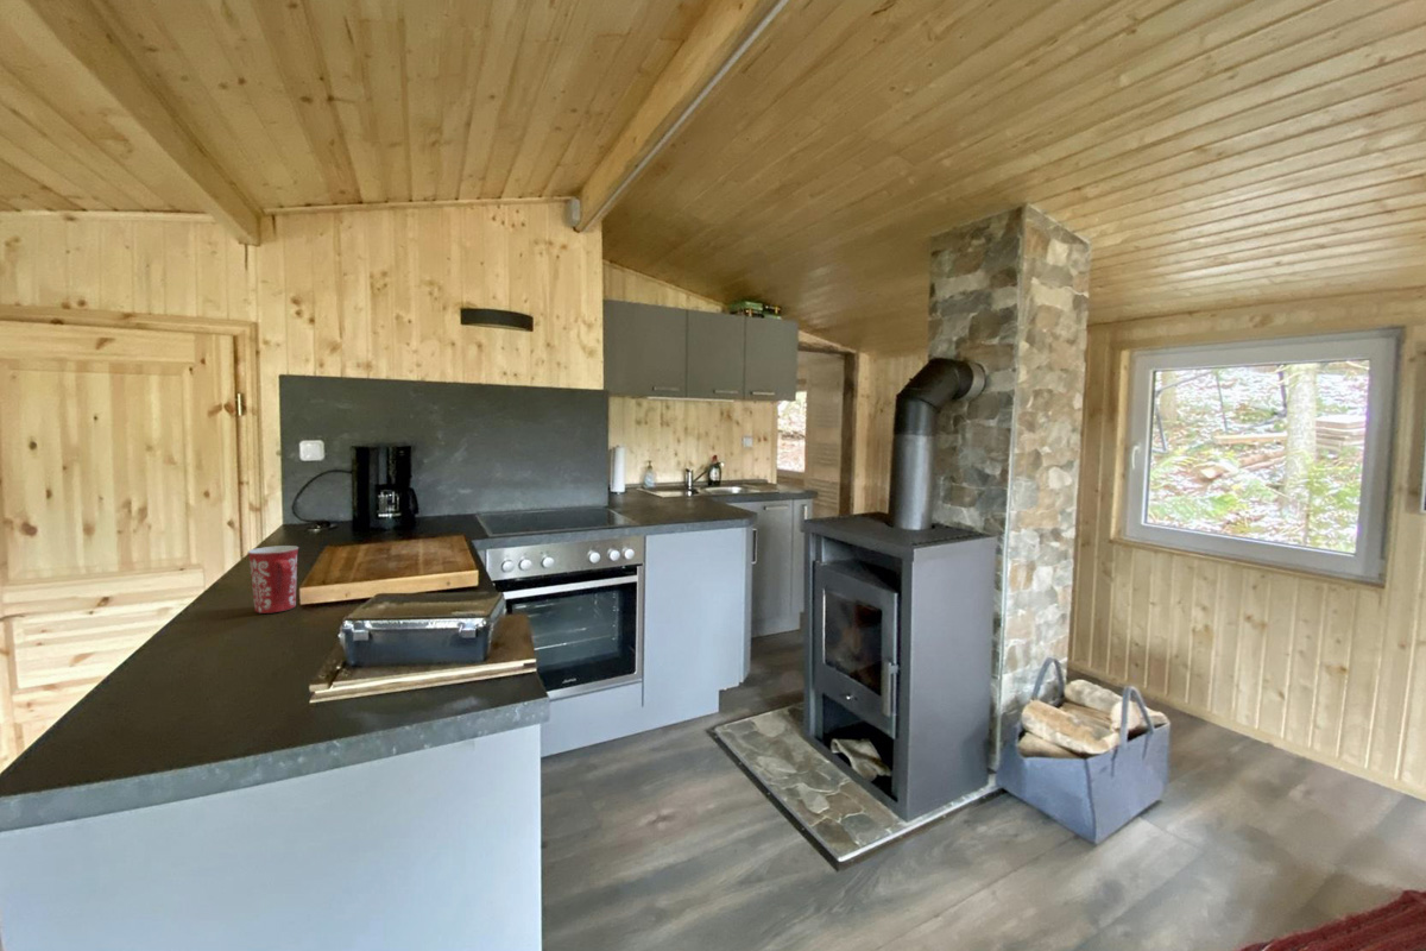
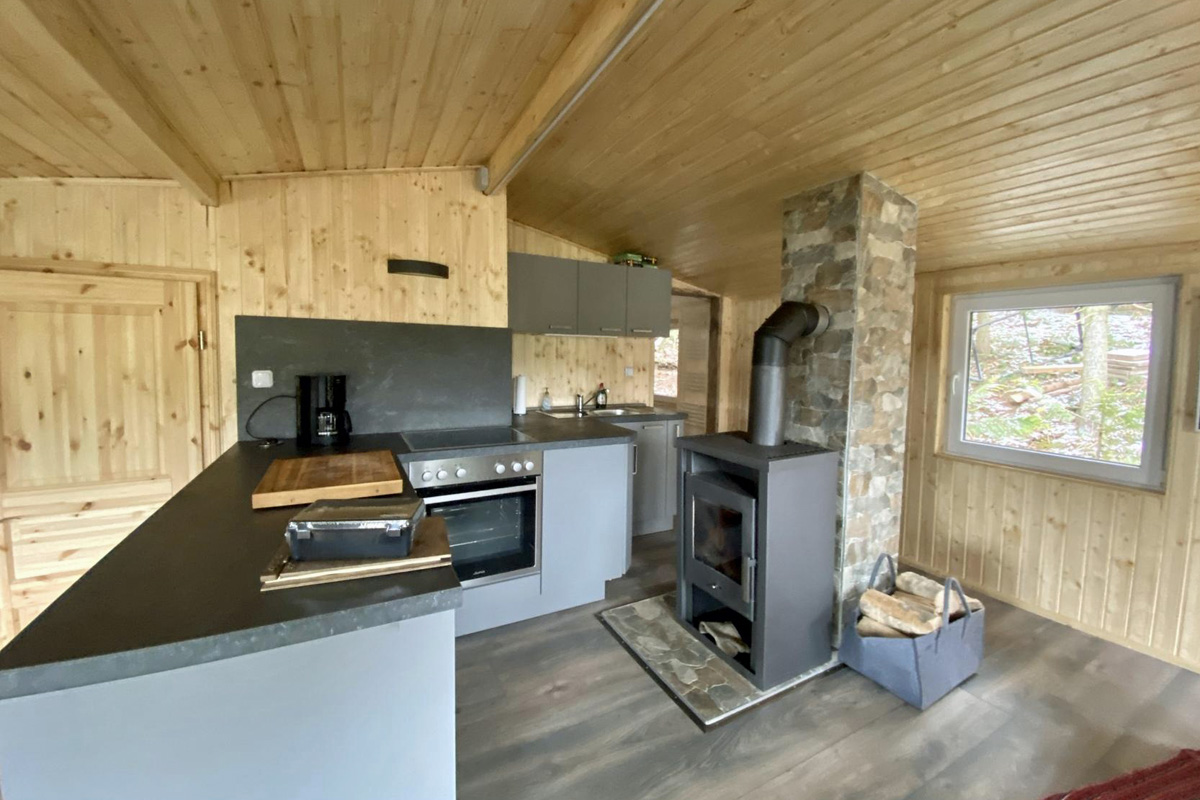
- mug [246,544,299,615]
